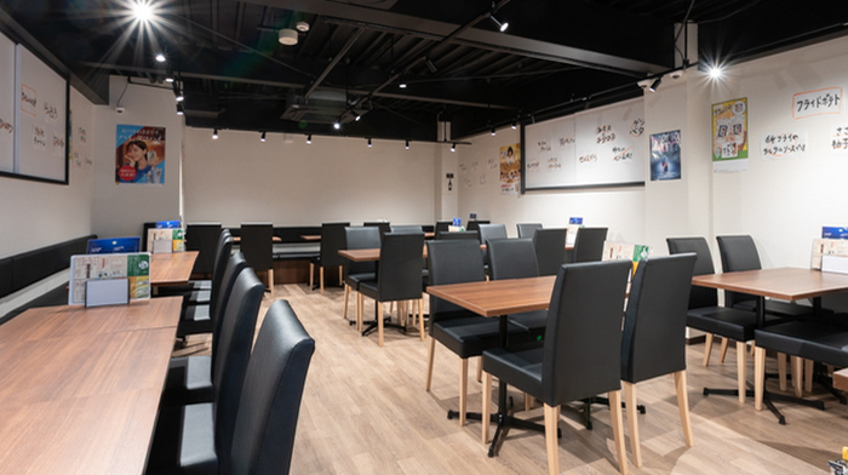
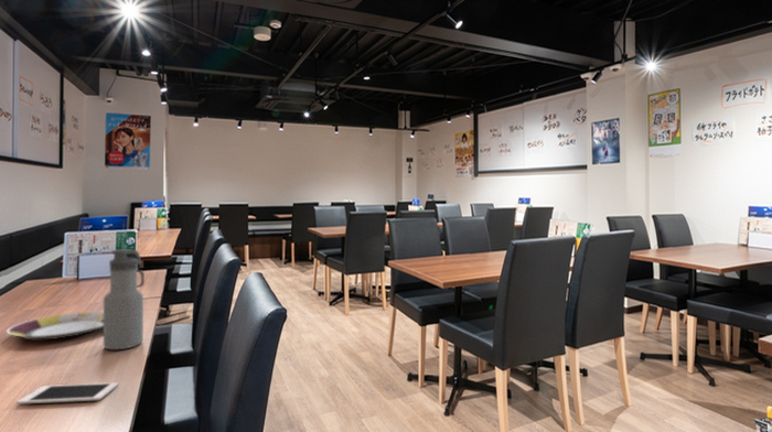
+ cell phone [15,381,119,406]
+ plate [6,311,104,341]
+ water bottle [103,248,146,350]
